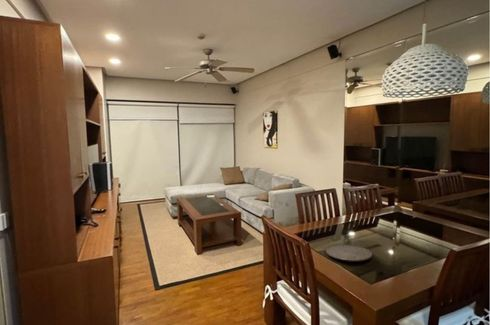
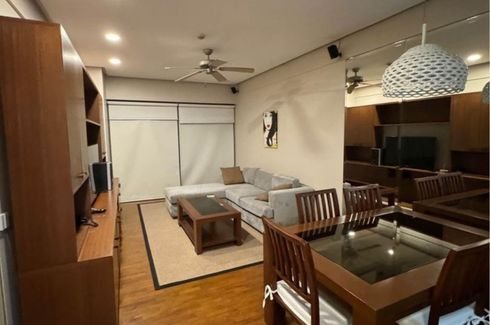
- plate [325,244,374,263]
